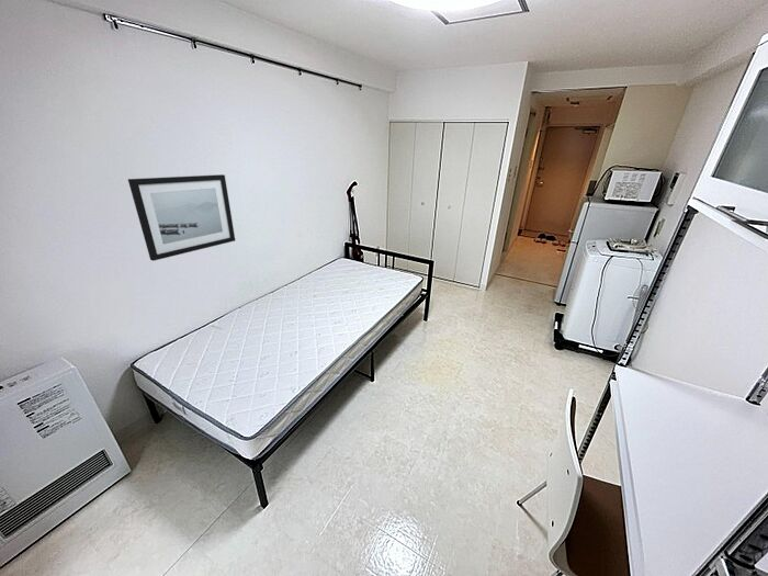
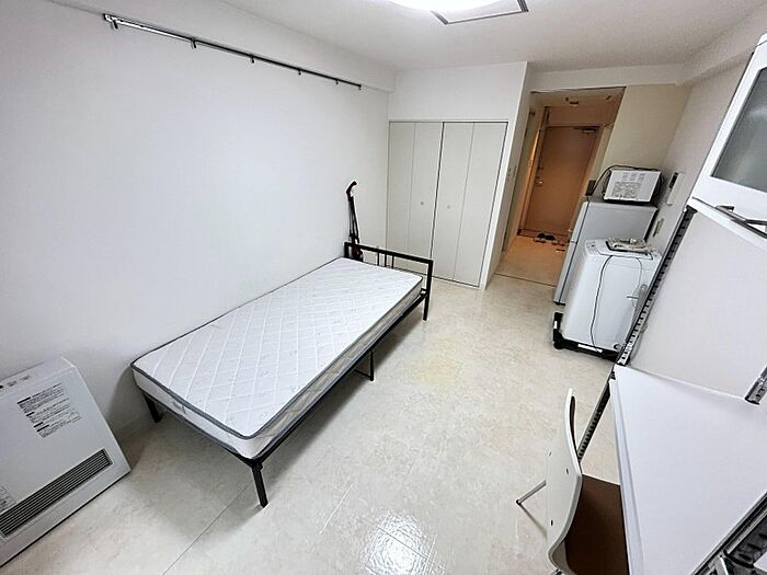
- wall art [127,173,236,262]
